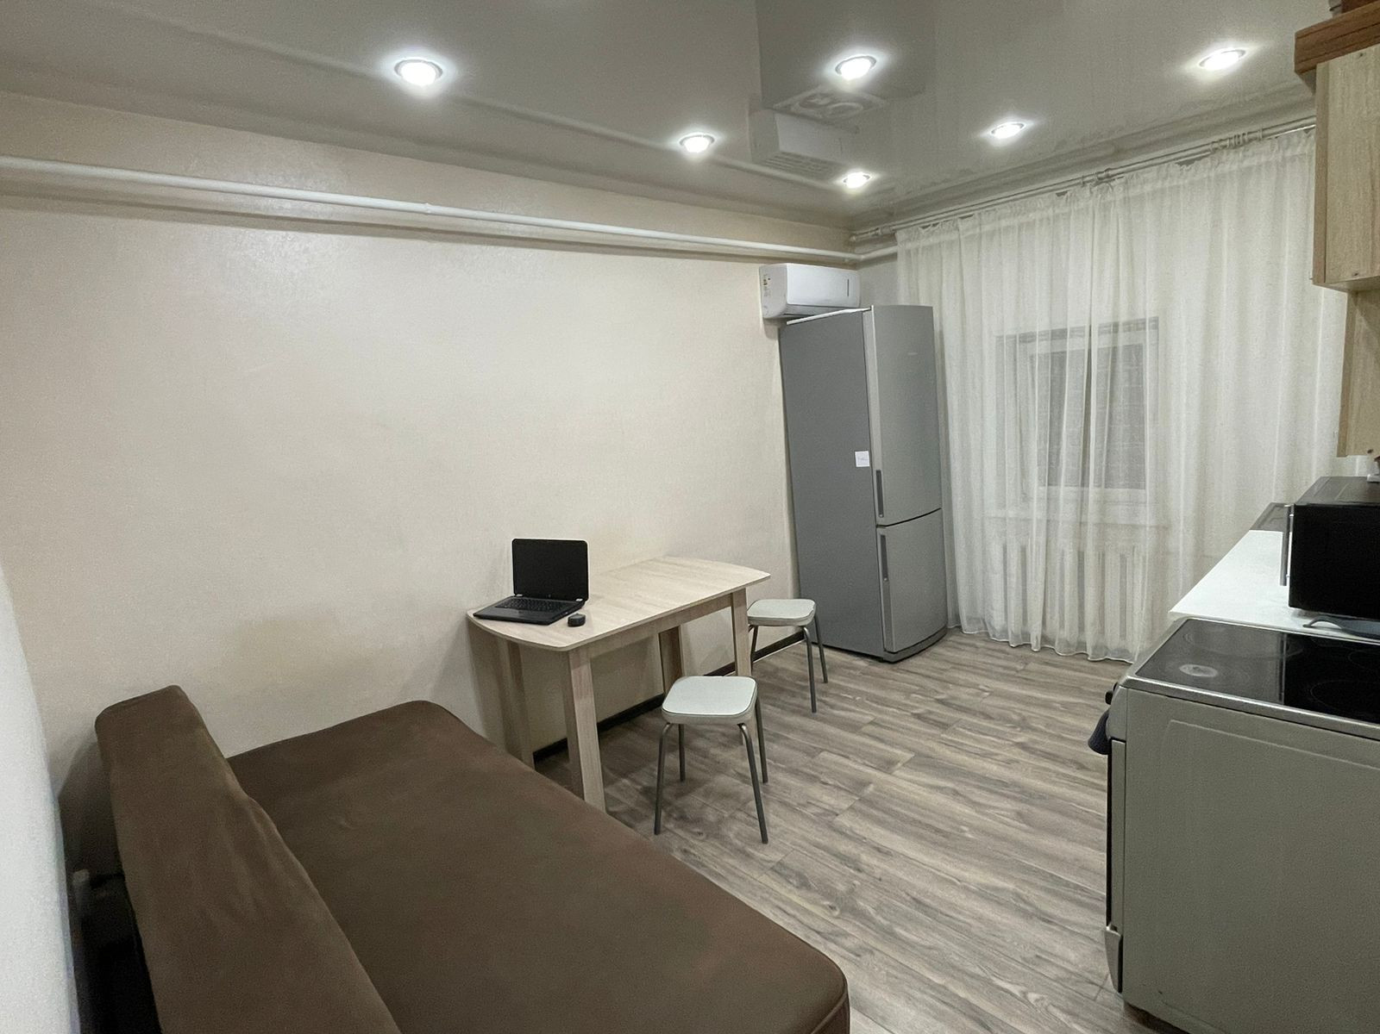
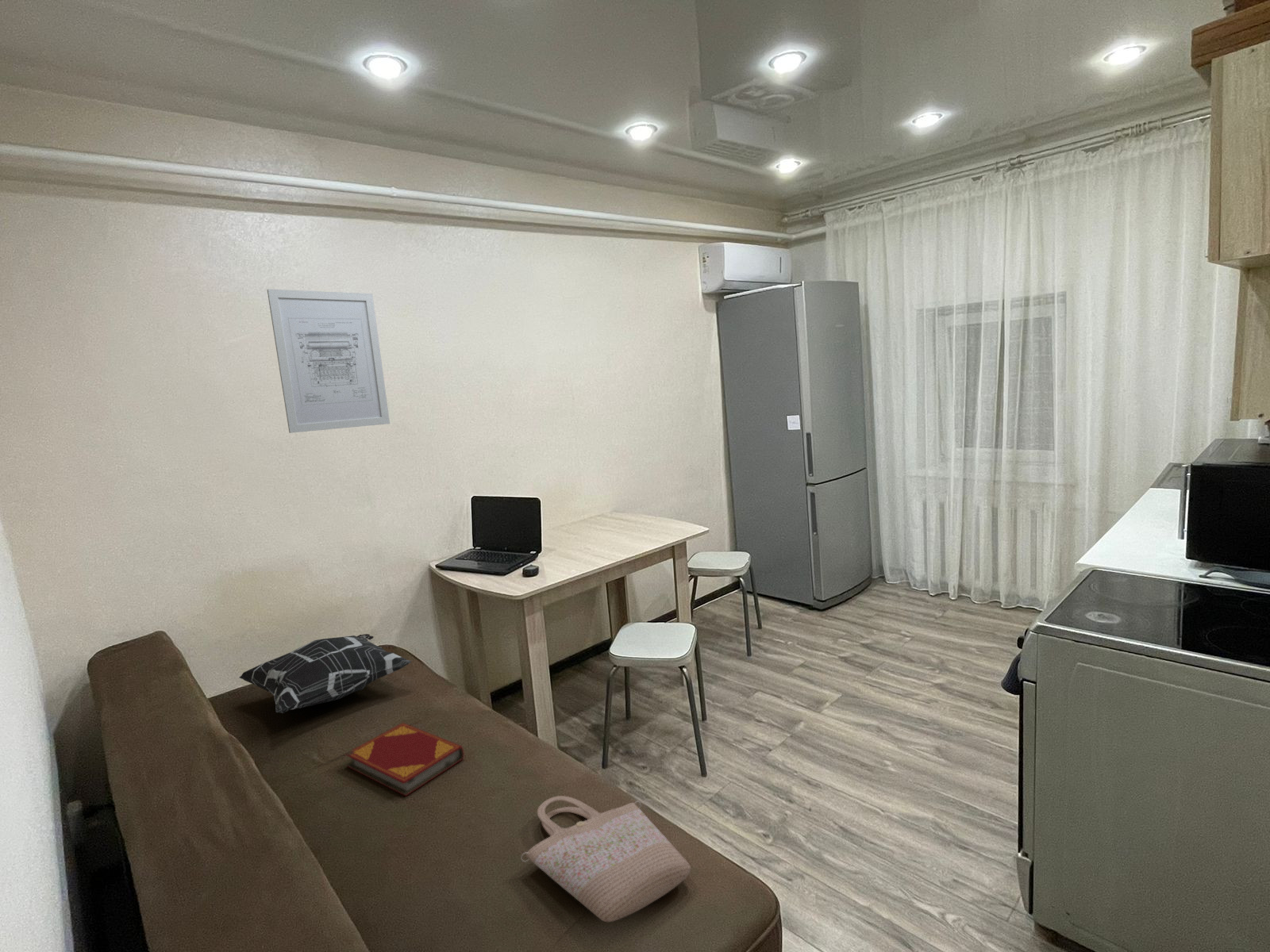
+ shopping bag [521,795,691,923]
+ hardback book [344,722,464,797]
+ decorative pillow [238,633,412,714]
+ wall art [267,288,391,434]
